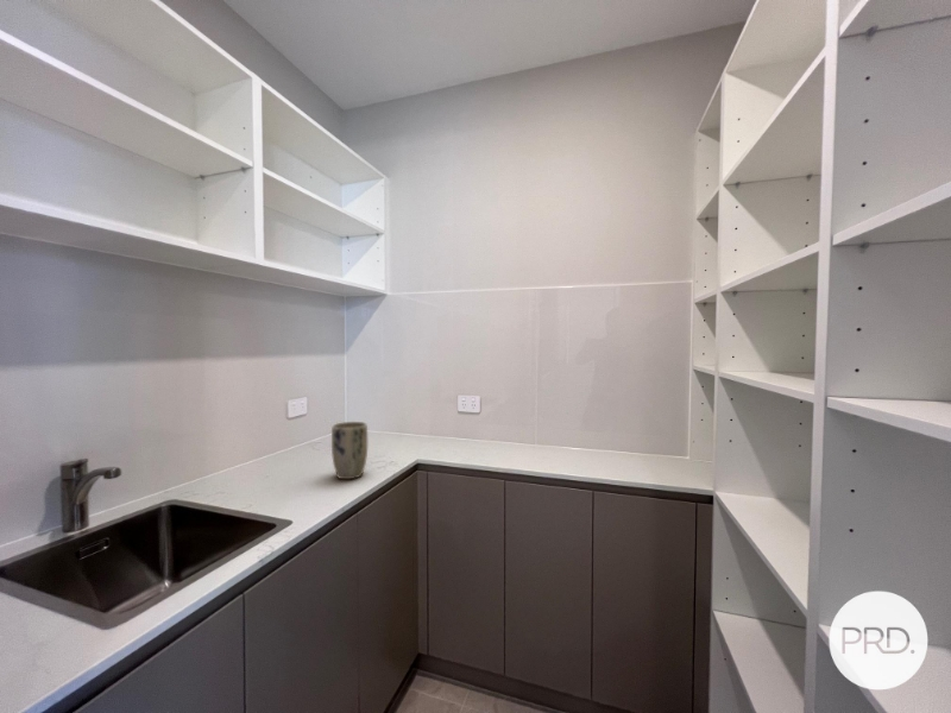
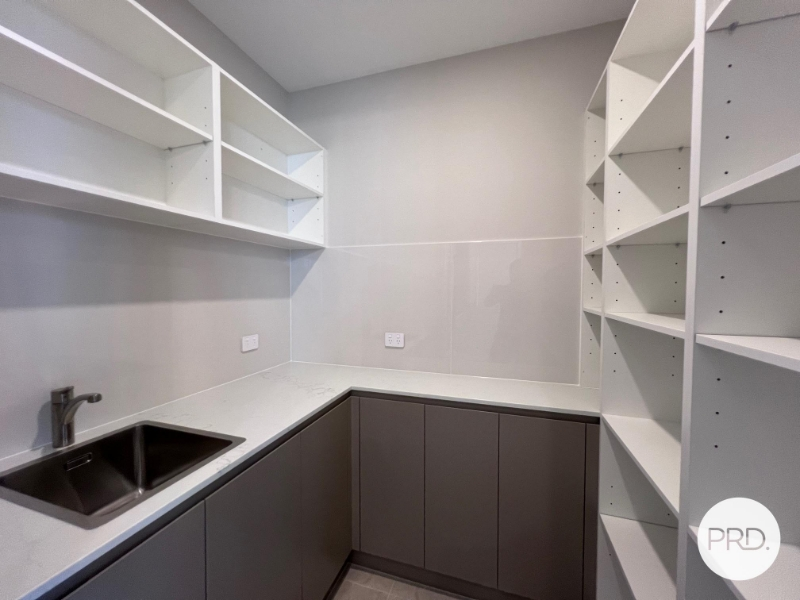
- plant pot [330,421,369,480]
